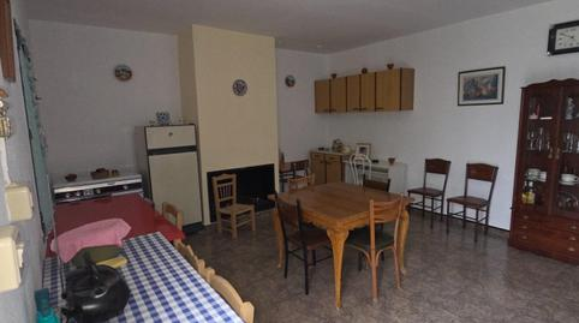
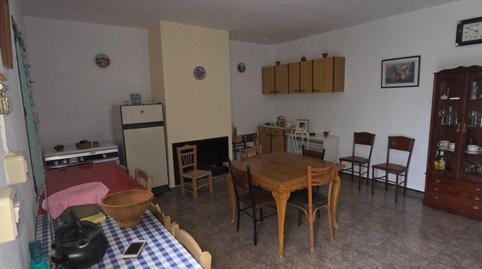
+ bowl [99,189,154,229]
+ cell phone [120,239,148,259]
